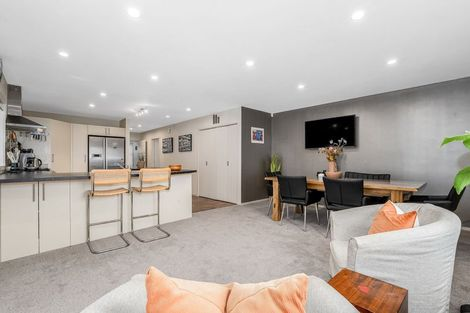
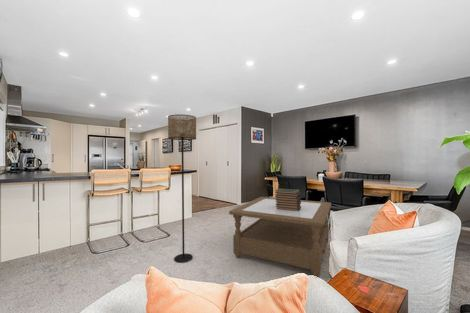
+ floor lamp [167,113,197,264]
+ coffee table [228,196,332,278]
+ book stack [274,188,302,211]
